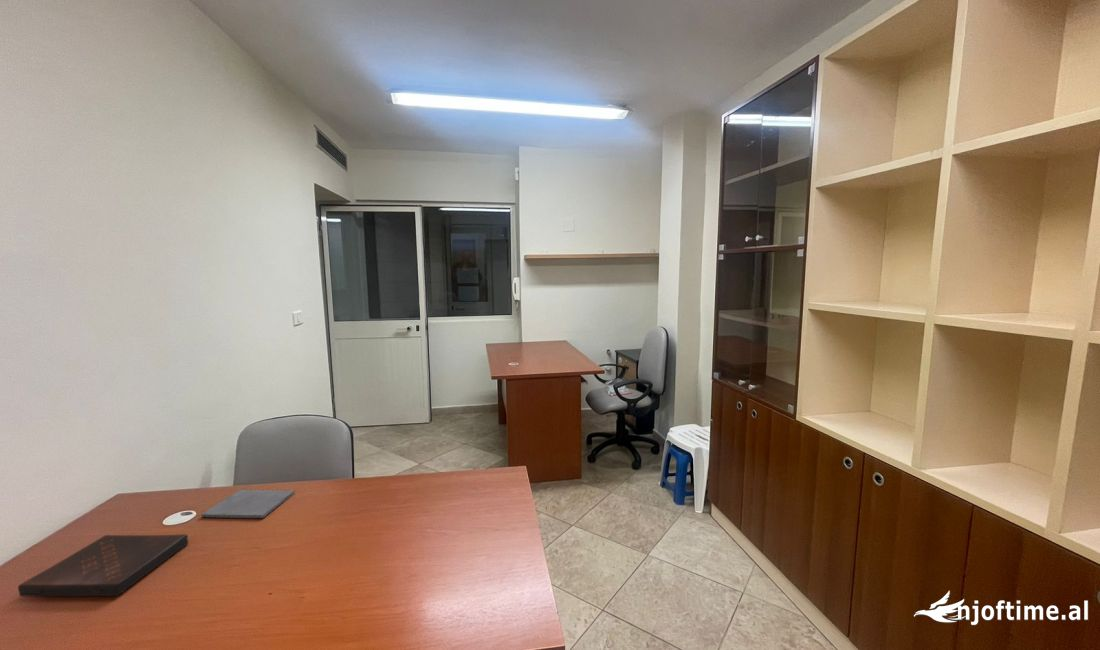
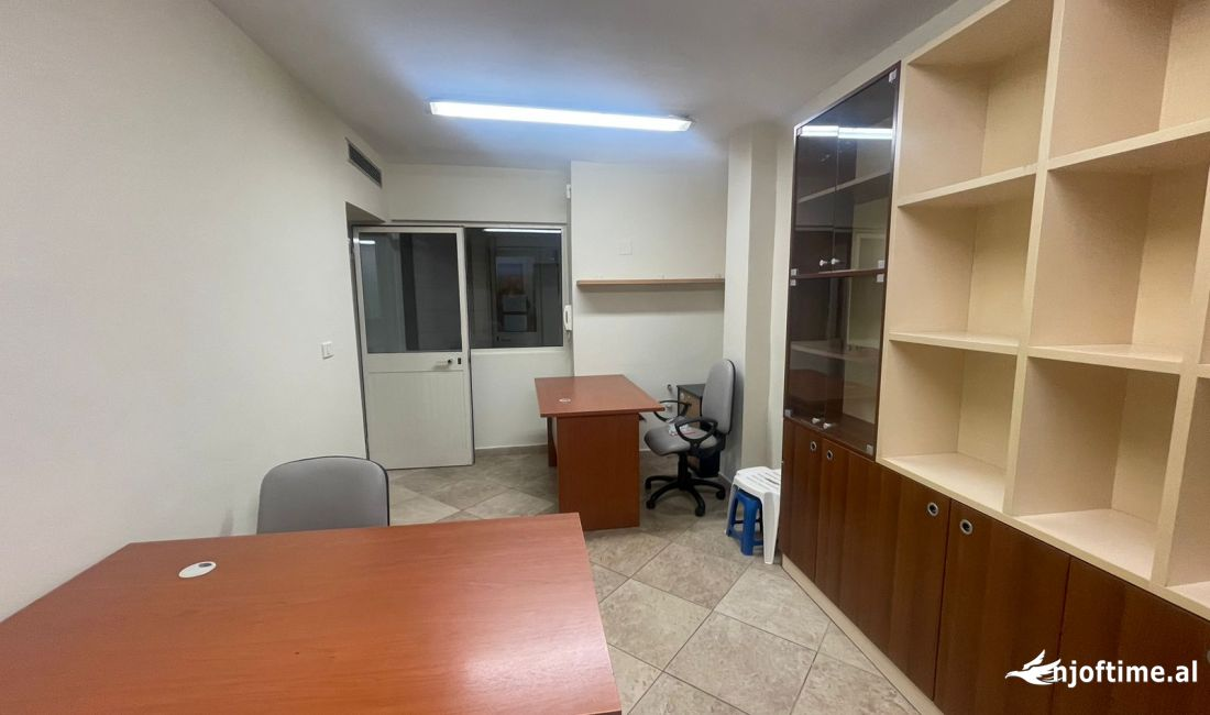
- notepad [200,489,296,519]
- book [17,533,189,597]
